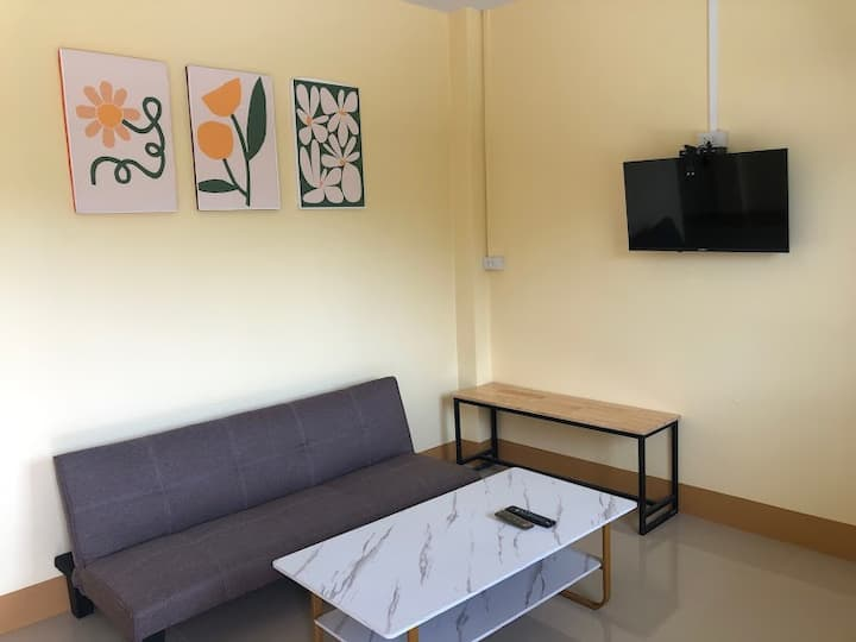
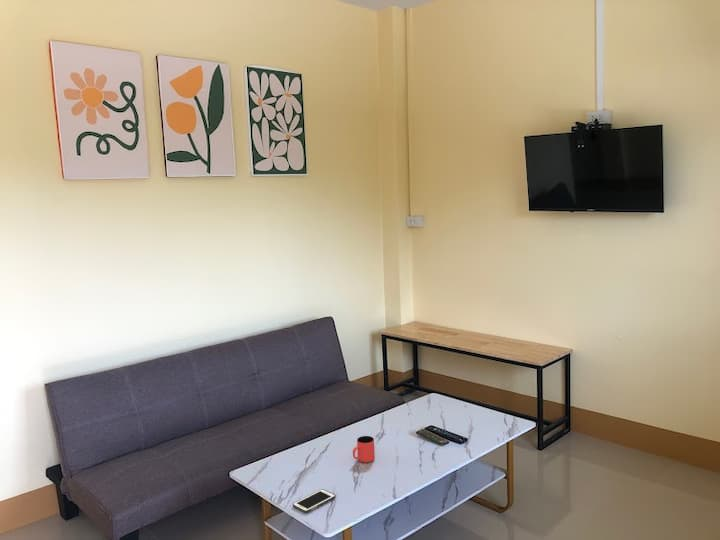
+ cell phone [292,488,337,514]
+ cup [352,435,376,463]
